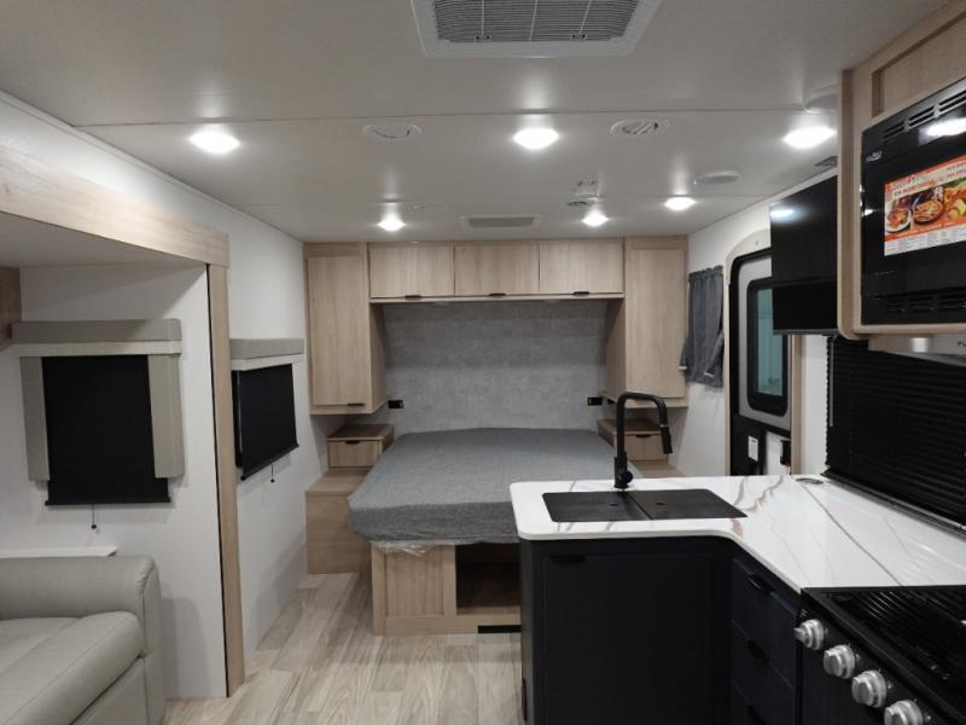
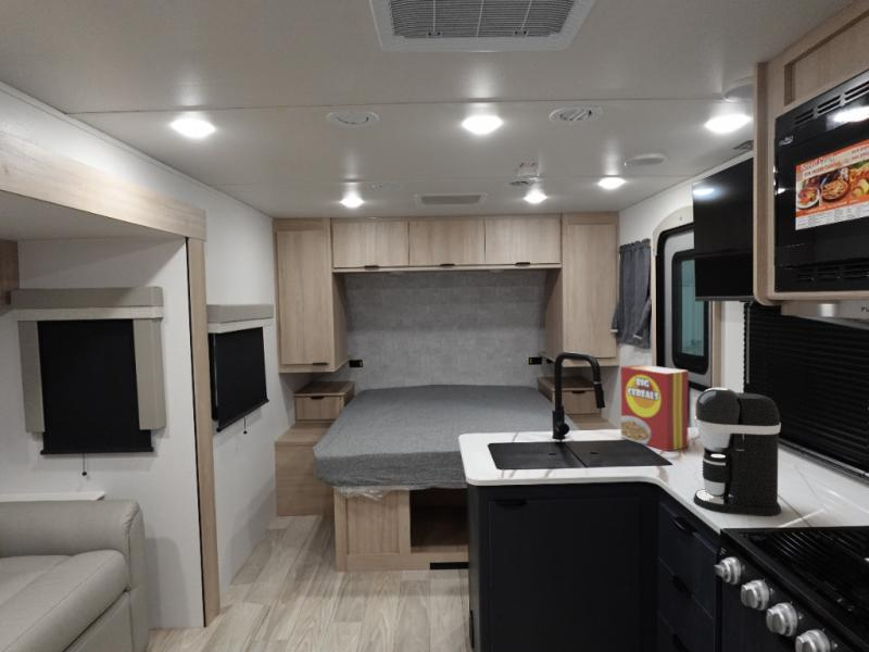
+ coffee maker [692,387,782,517]
+ cereal box [619,364,690,452]
